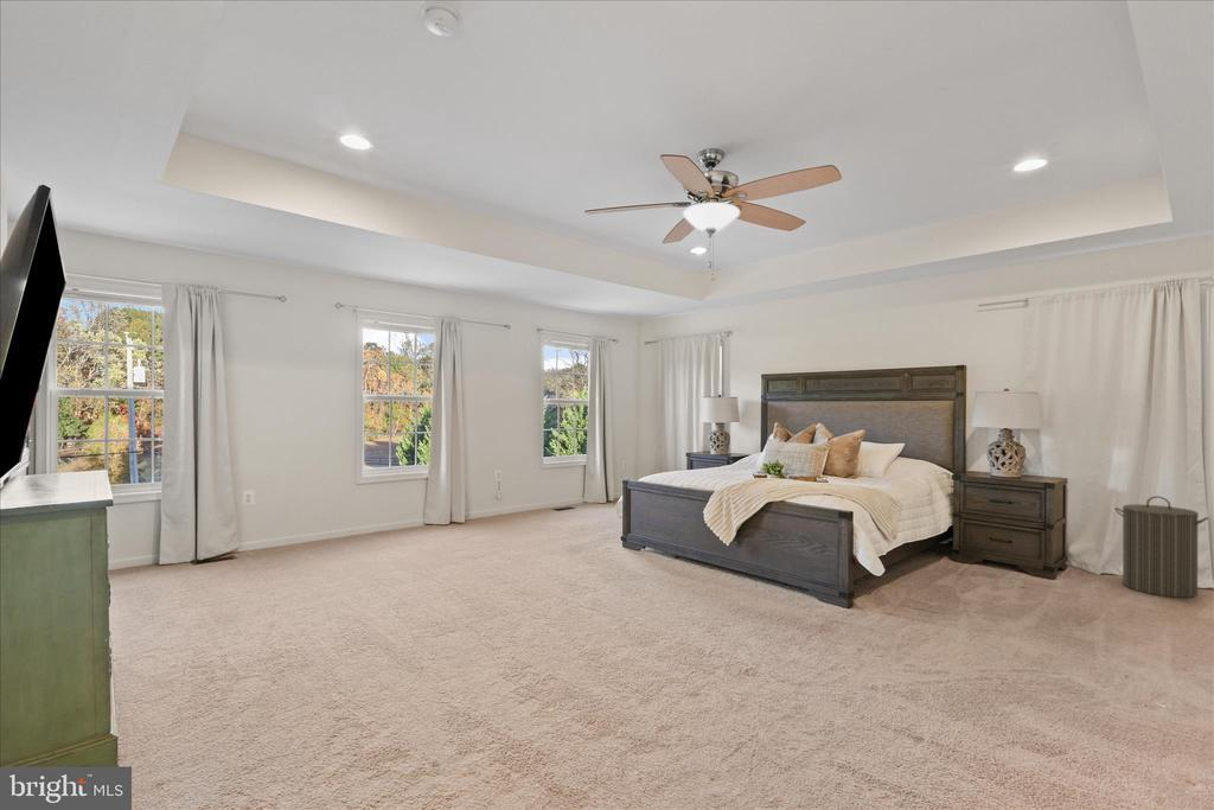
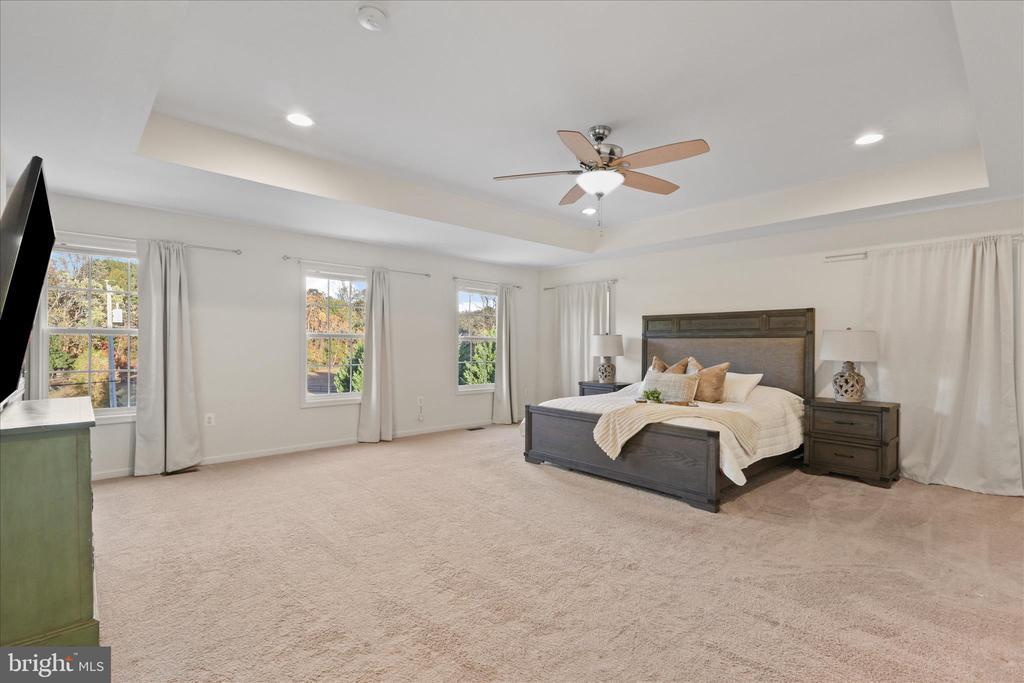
- laundry hamper [1114,495,1209,599]
